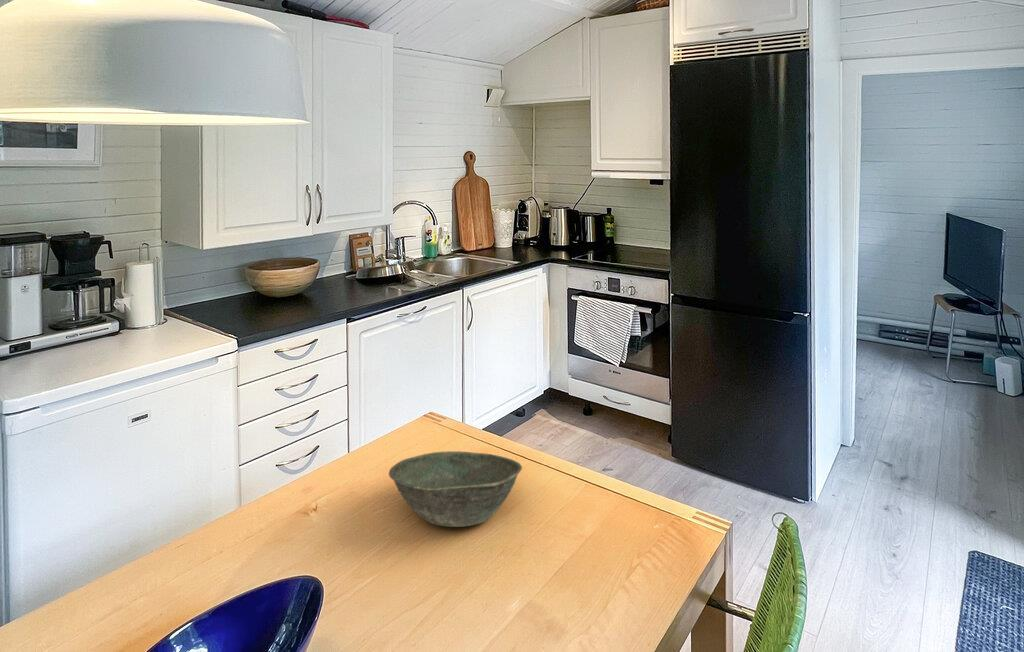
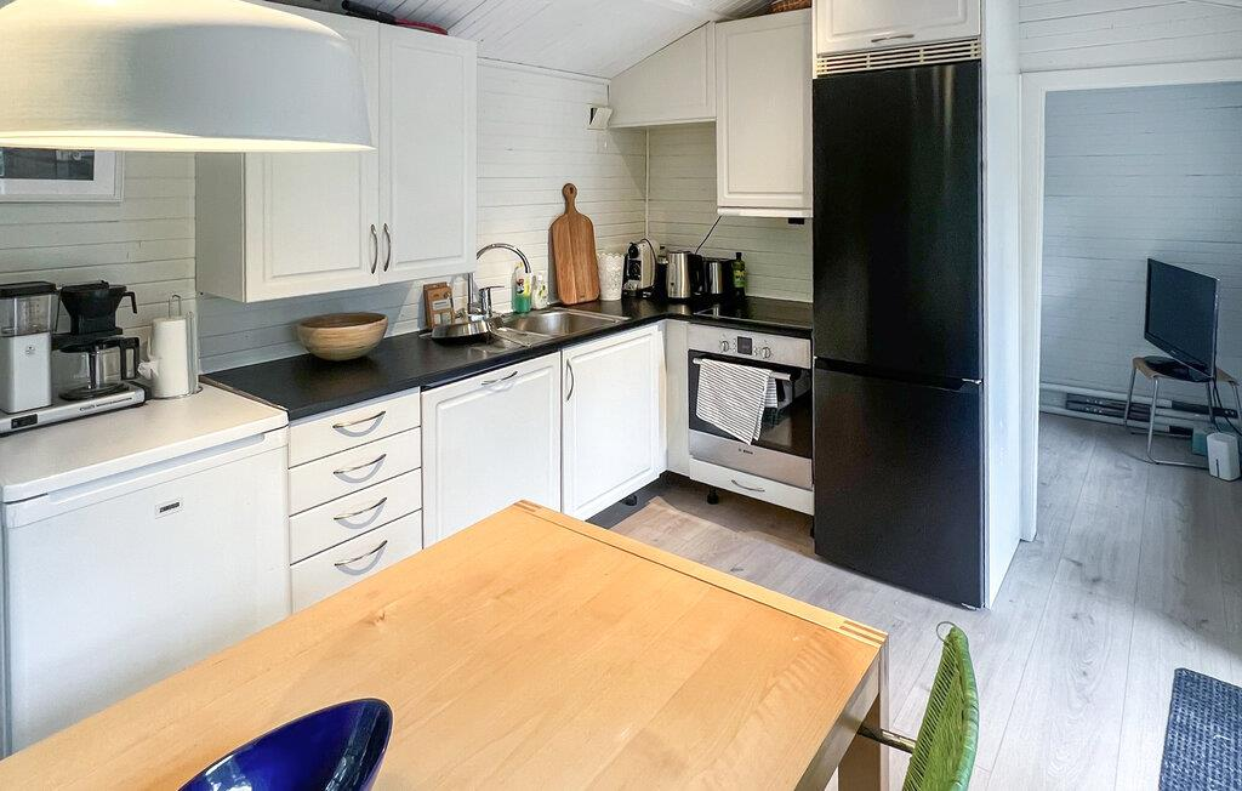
- bowl [388,450,523,528]
